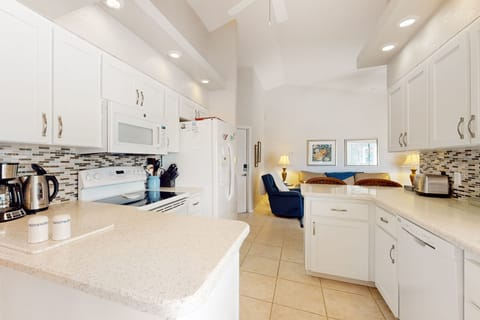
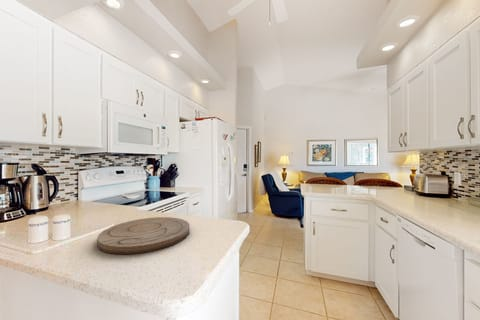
+ cutting board [96,216,190,255]
